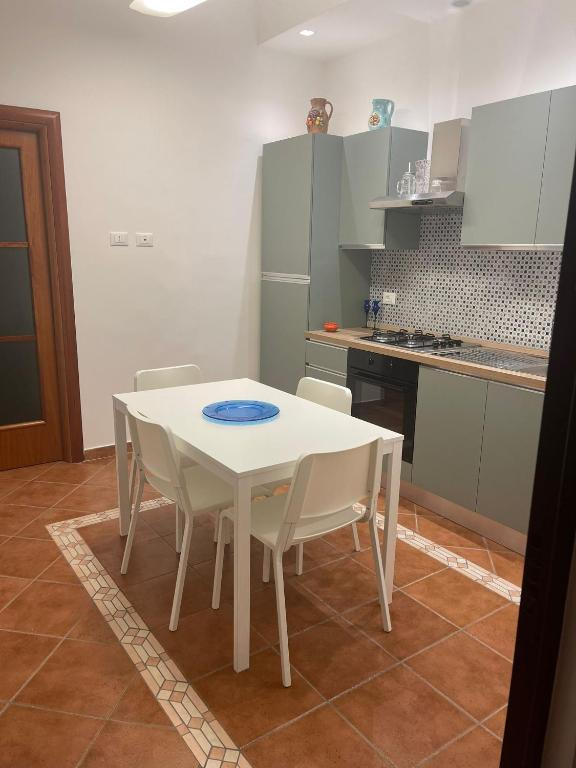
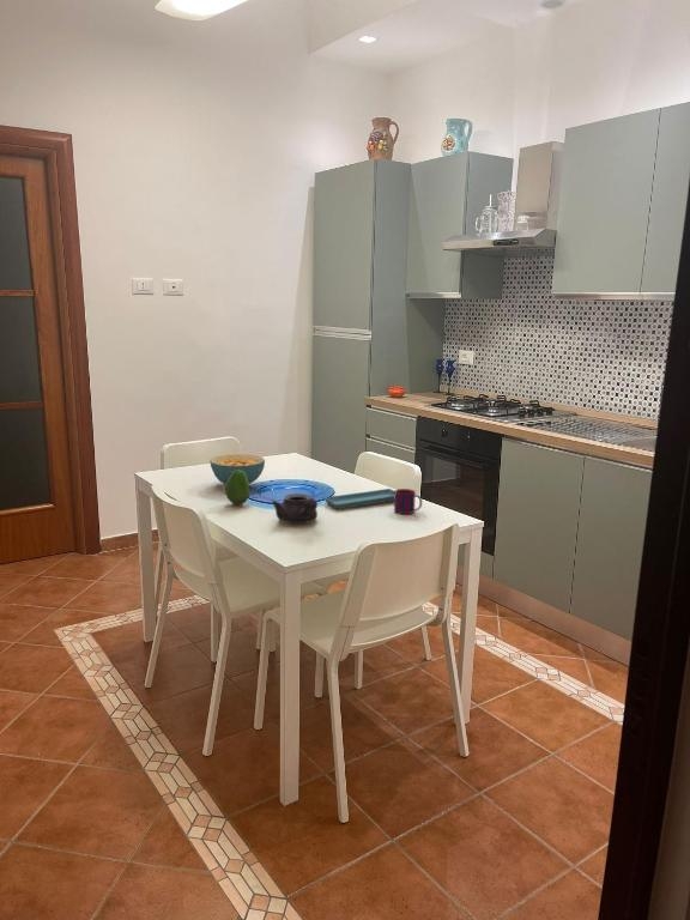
+ mug [393,488,423,515]
+ fruit [224,470,250,507]
+ cereal bowl [208,453,266,485]
+ saucer [323,488,395,510]
+ teapot [271,492,319,525]
